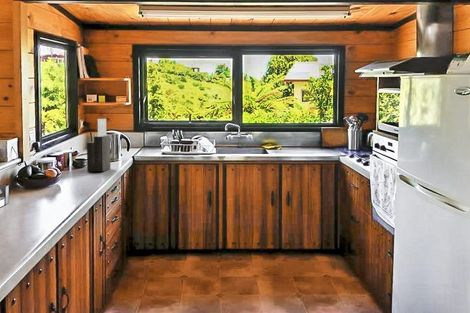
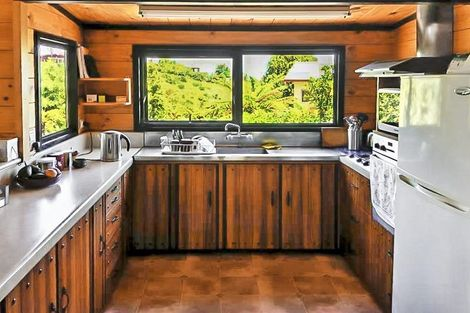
- knife block [86,118,111,172]
